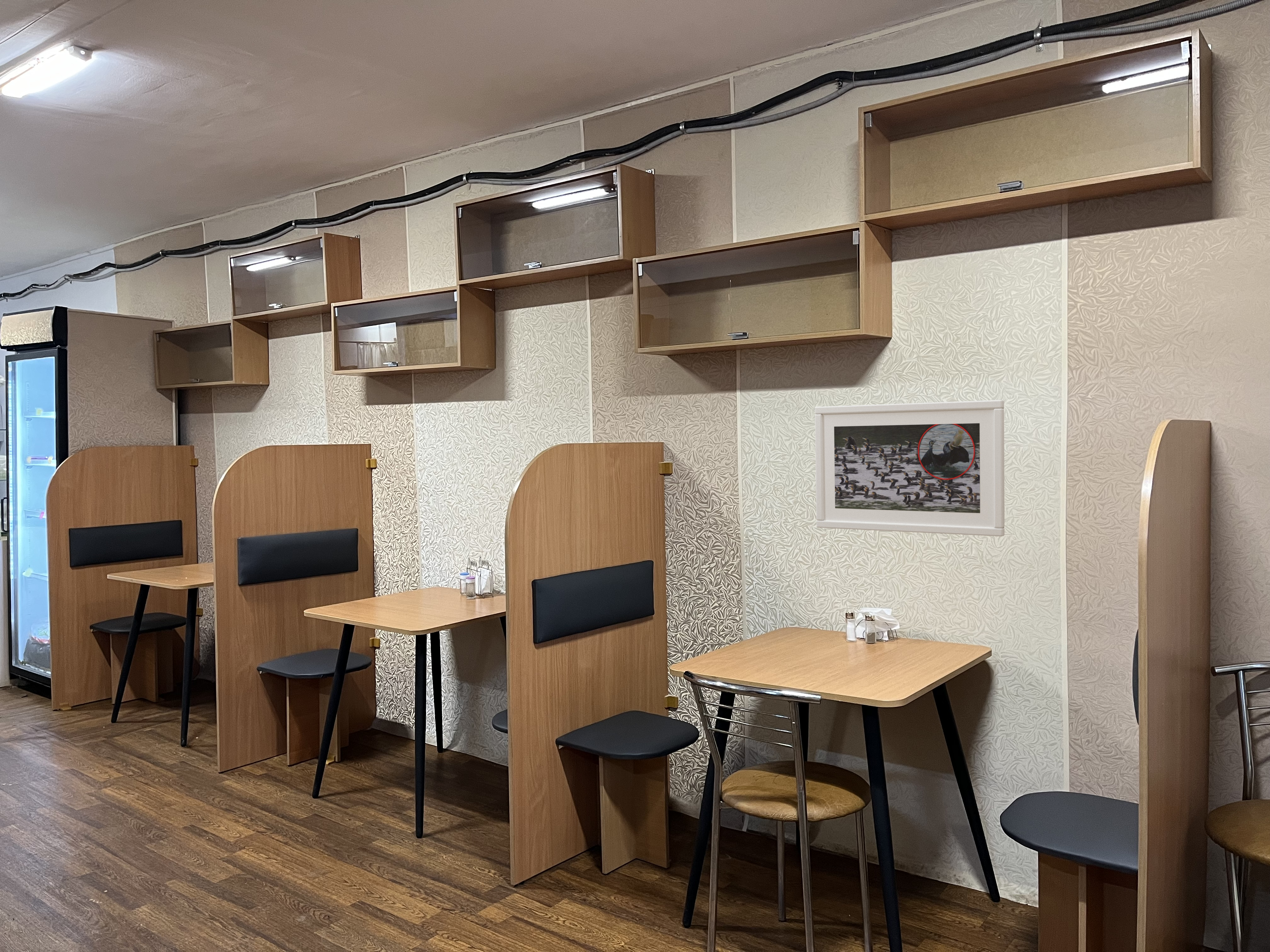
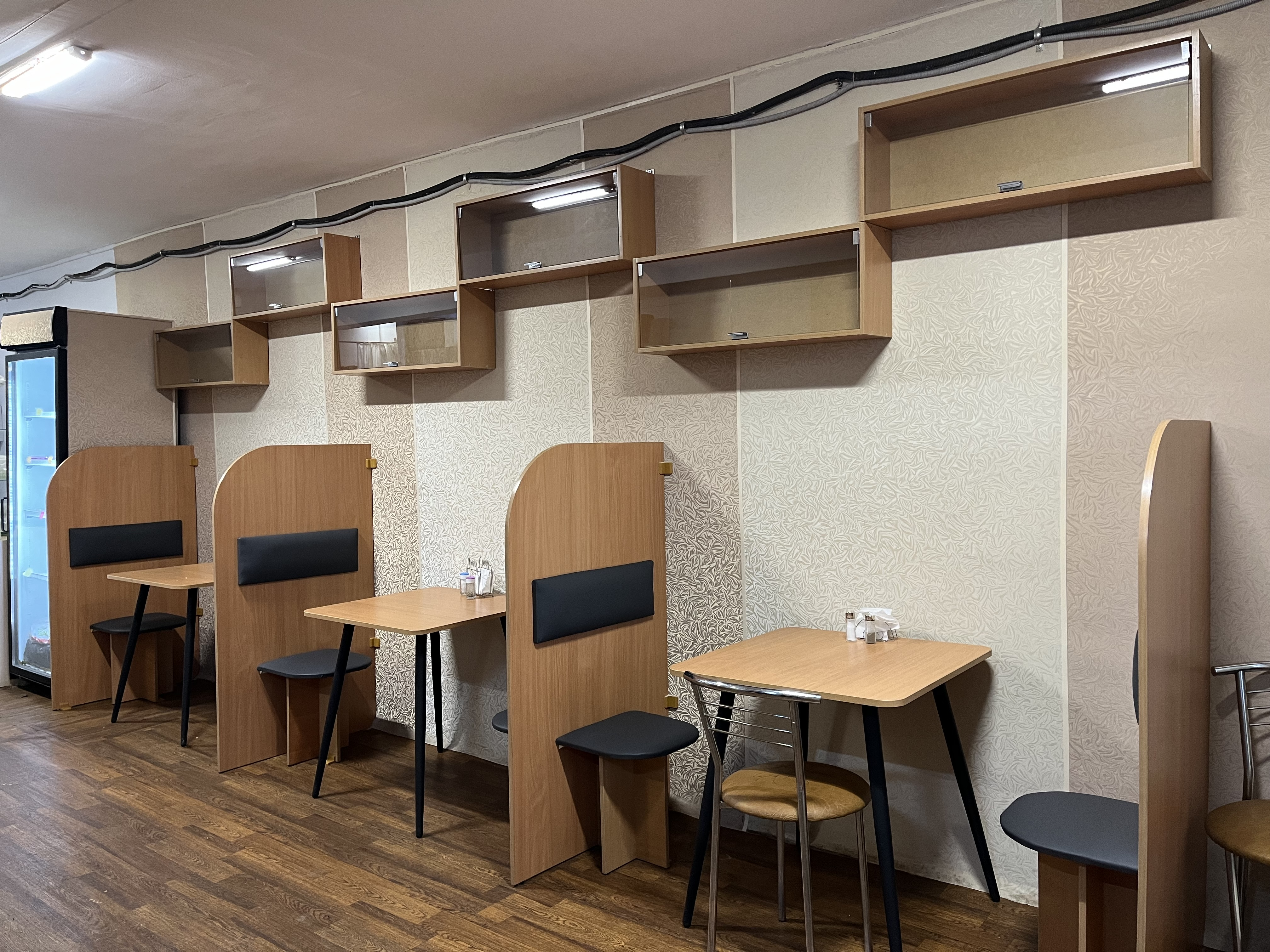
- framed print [815,400,1005,537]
